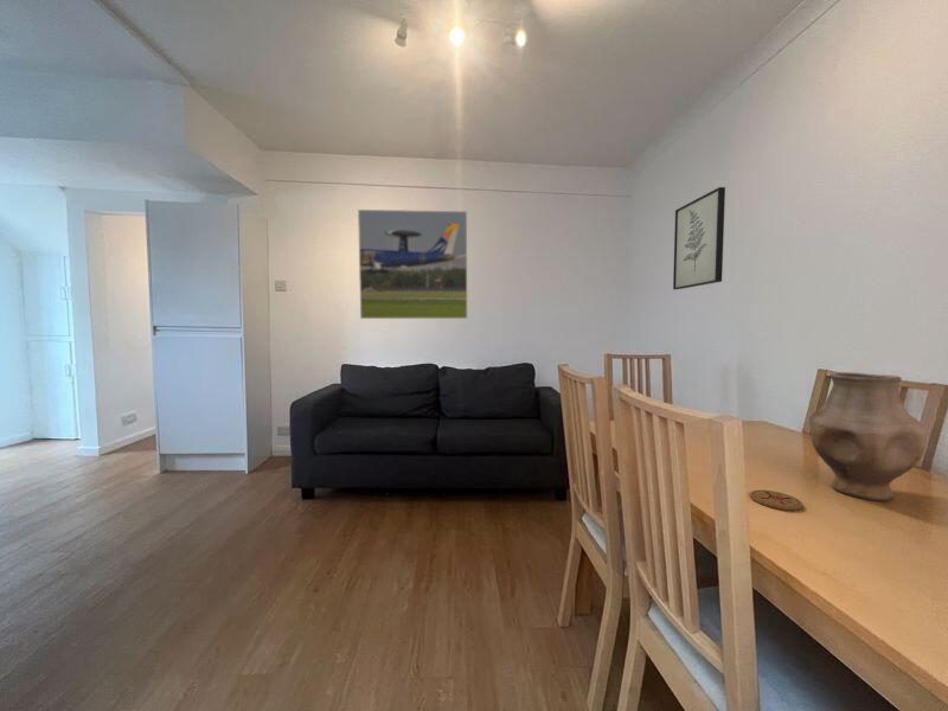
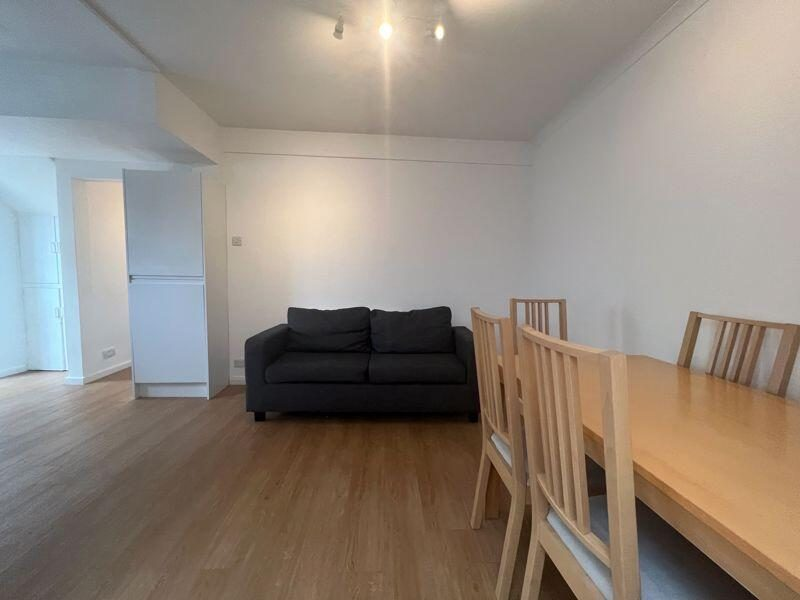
- vase [808,371,928,502]
- wall art [672,186,726,290]
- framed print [357,209,468,320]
- coaster [749,489,805,512]
